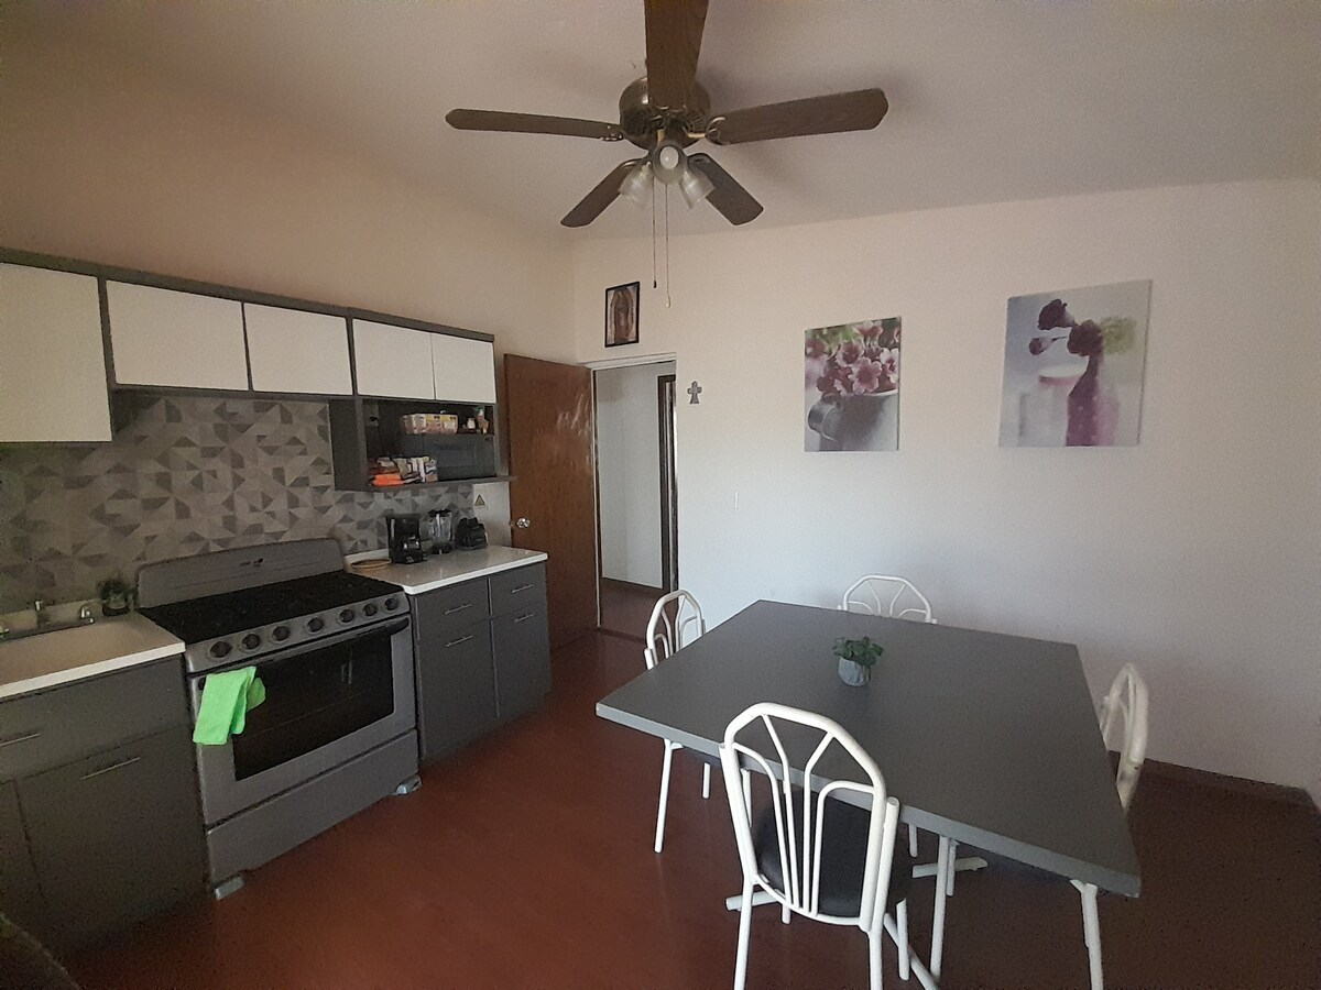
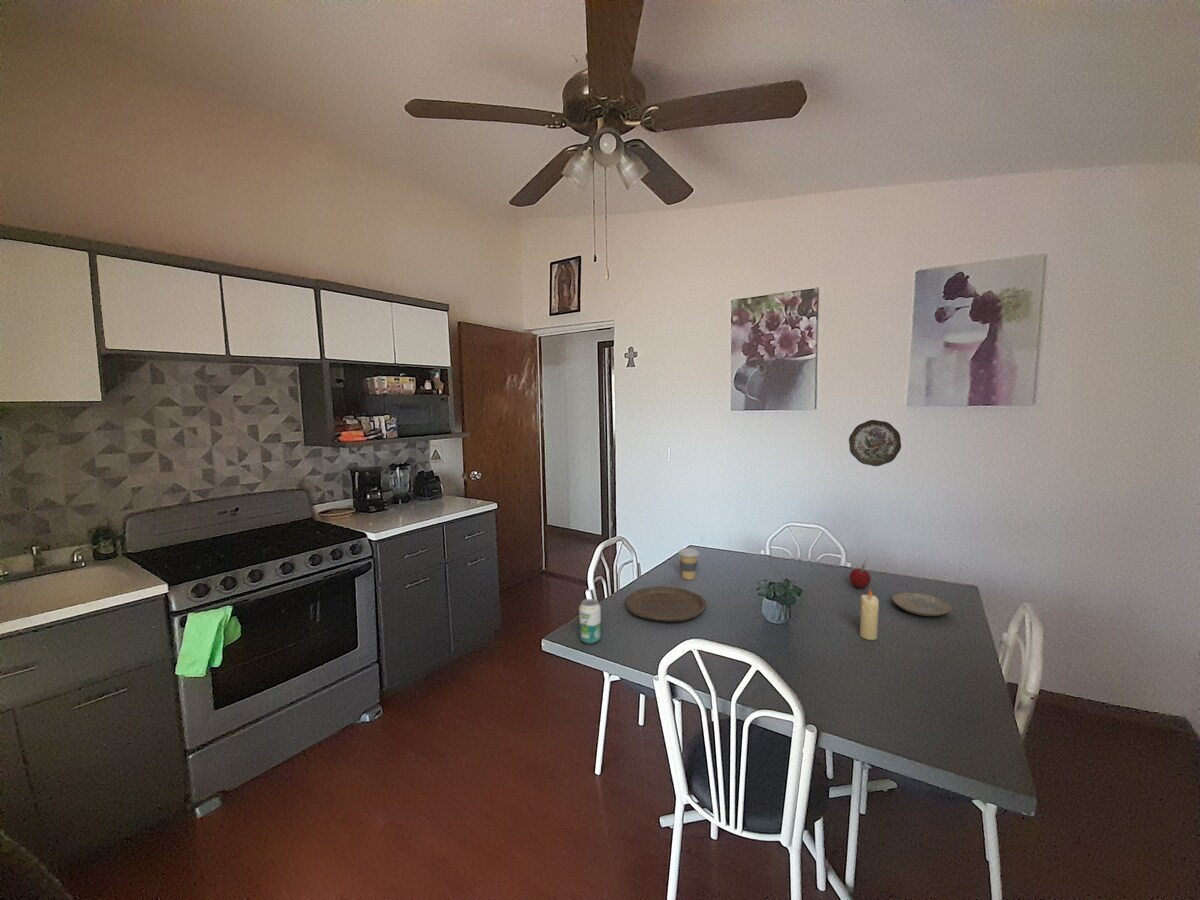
+ coffee cup [677,547,700,581]
+ plate [891,592,952,617]
+ beverage can [578,598,602,645]
+ candle [859,588,880,641]
+ fruit [848,559,872,589]
+ decorative plate [848,419,902,467]
+ plate [624,585,707,623]
